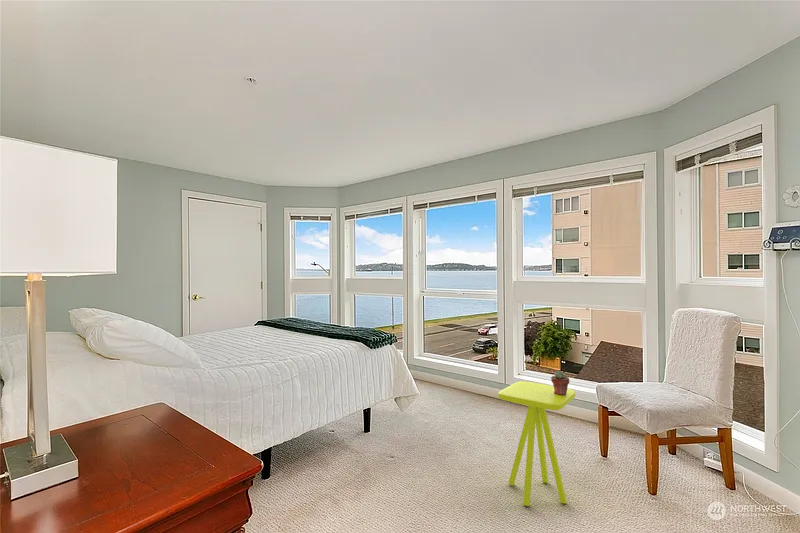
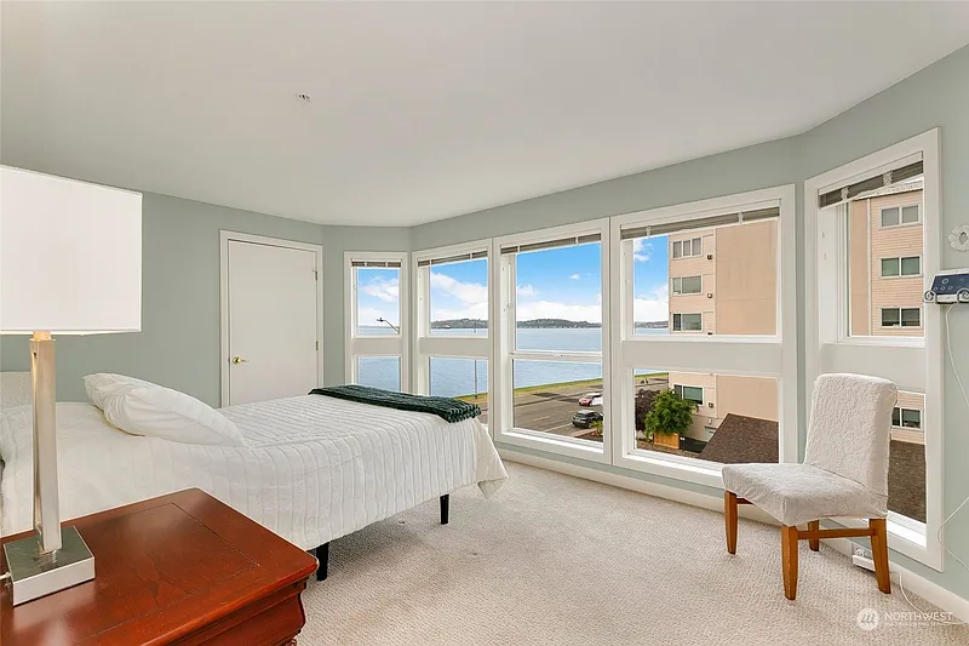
- potted succulent [550,370,570,395]
- side table [497,380,576,507]
